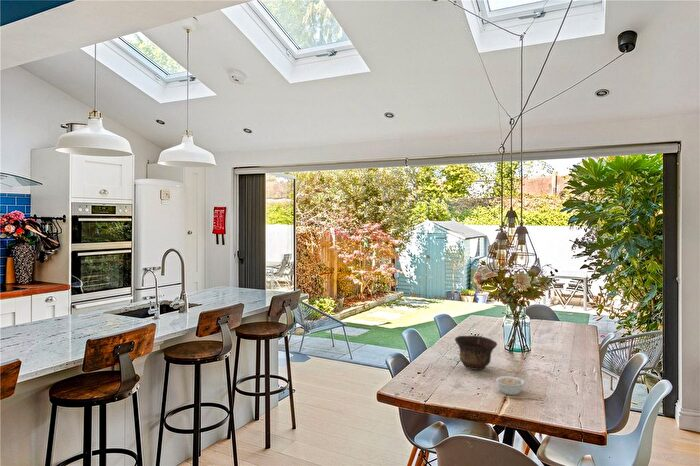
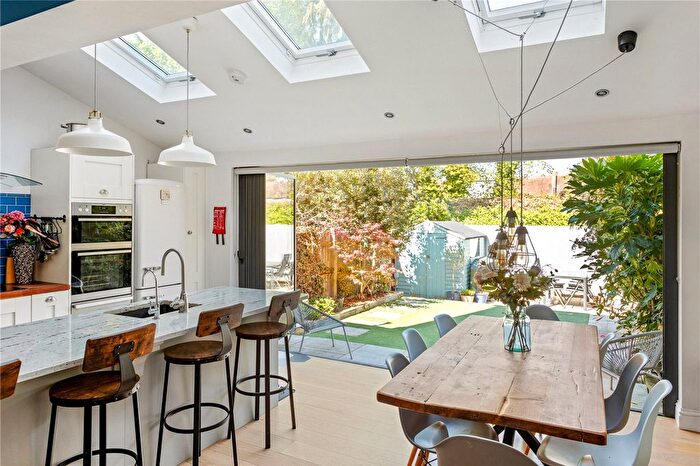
- legume [495,375,528,396]
- bowl [454,335,498,371]
